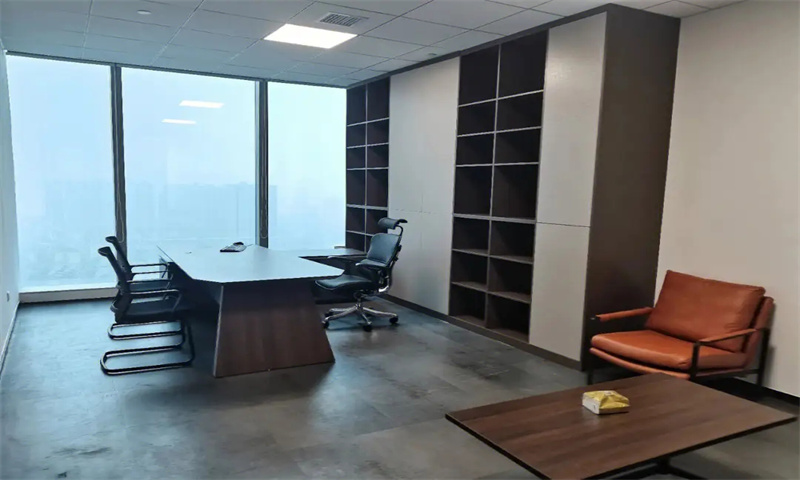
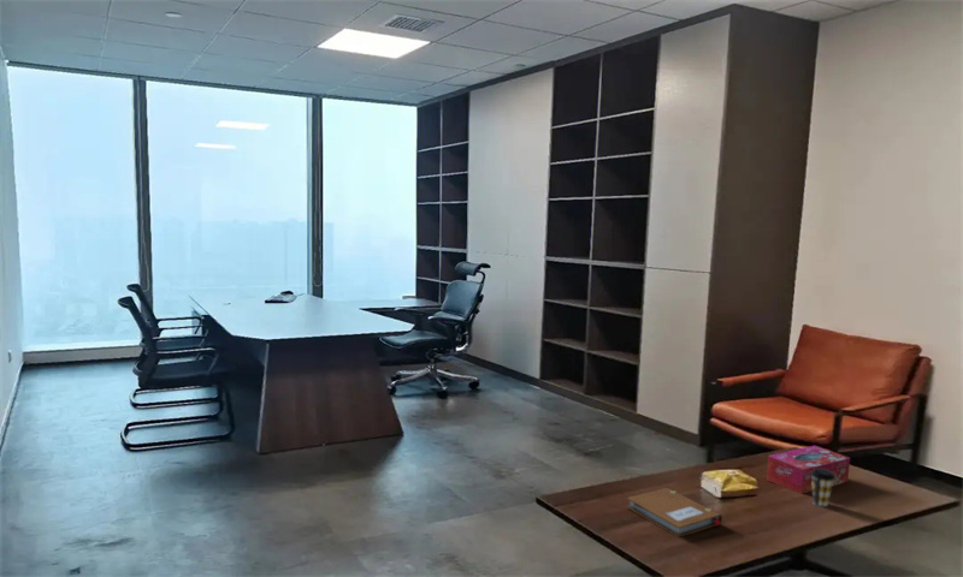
+ notebook [625,487,723,537]
+ tissue box [766,445,851,495]
+ coffee cup [811,469,835,507]
